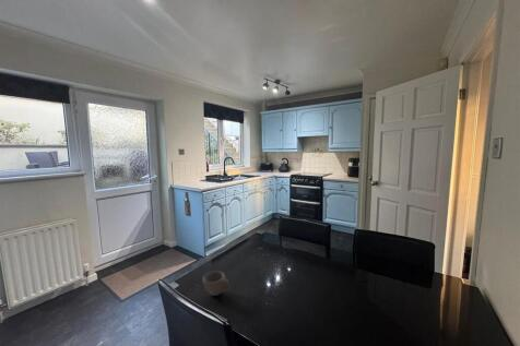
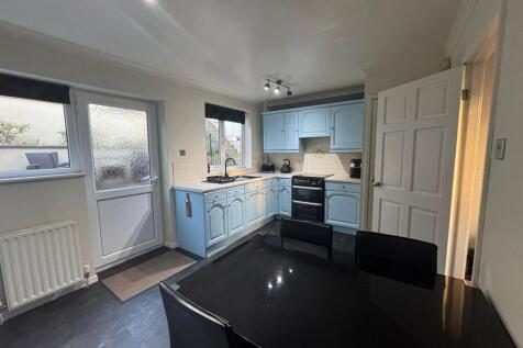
- cup [202,270,232,297]
